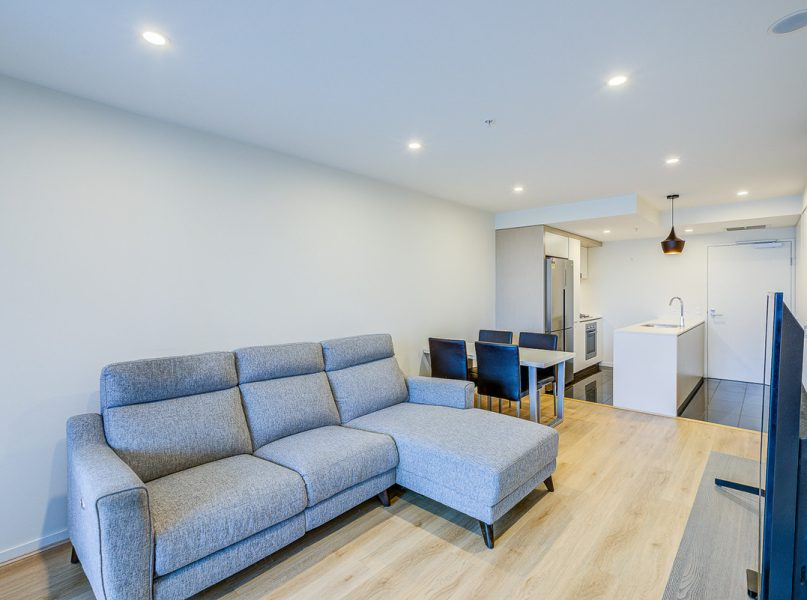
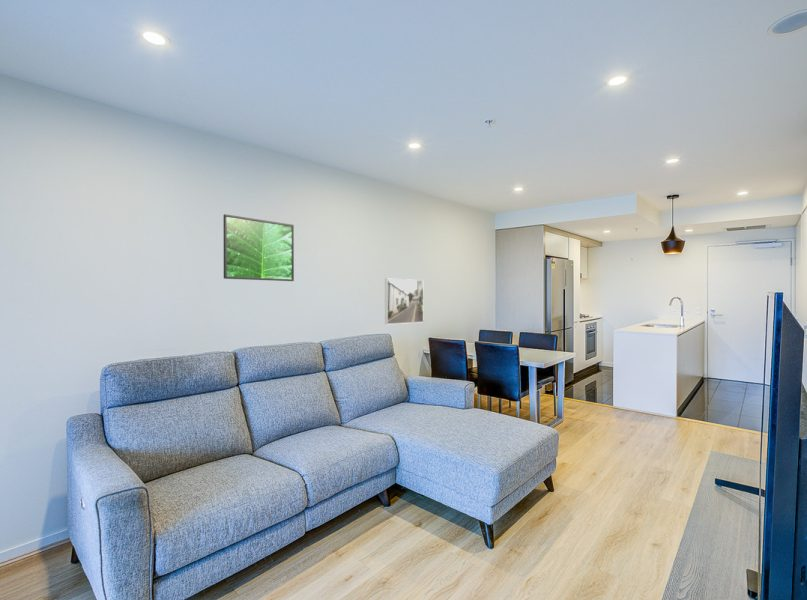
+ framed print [223,213,295,282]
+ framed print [384,277,424,325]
